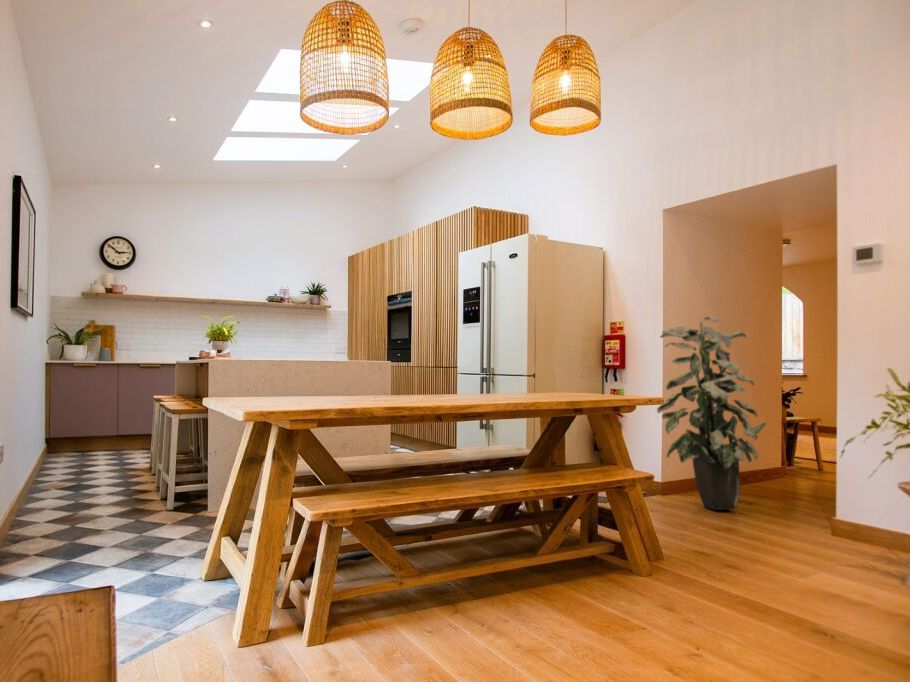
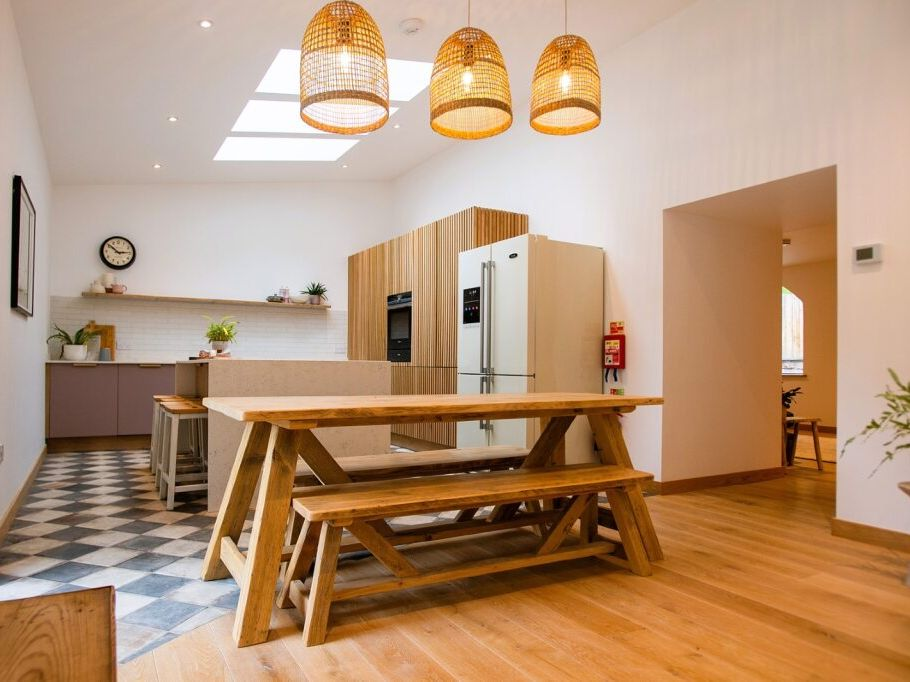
- indoor plant [656,315,768,511]
